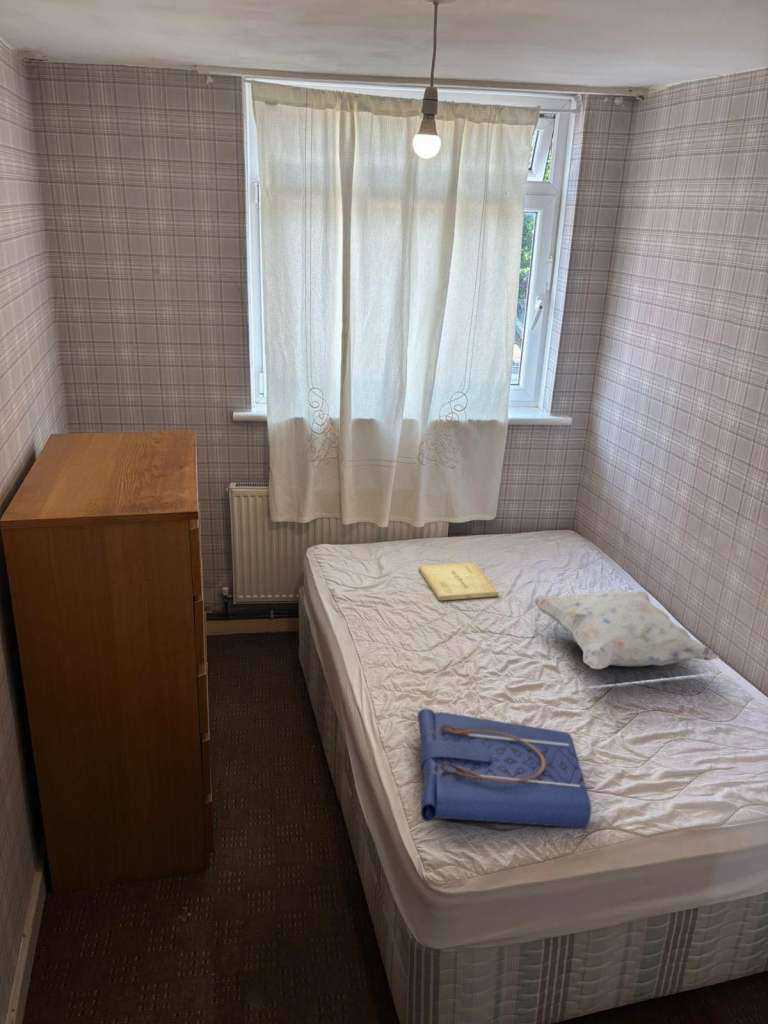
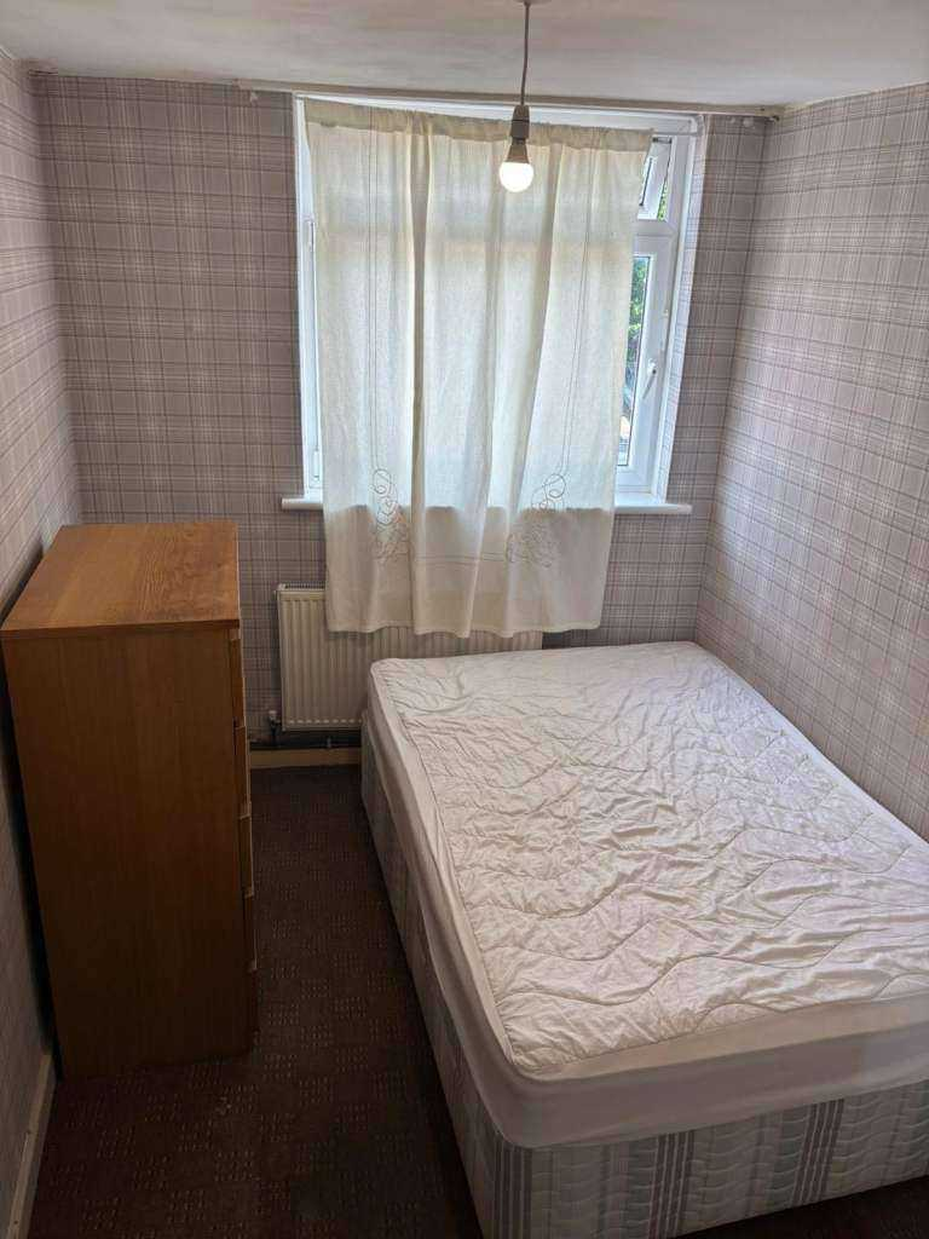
- book [418,561,500,602]
- decorative pillow [531,588,720,670]
- tote bag [417,708,592,829]
